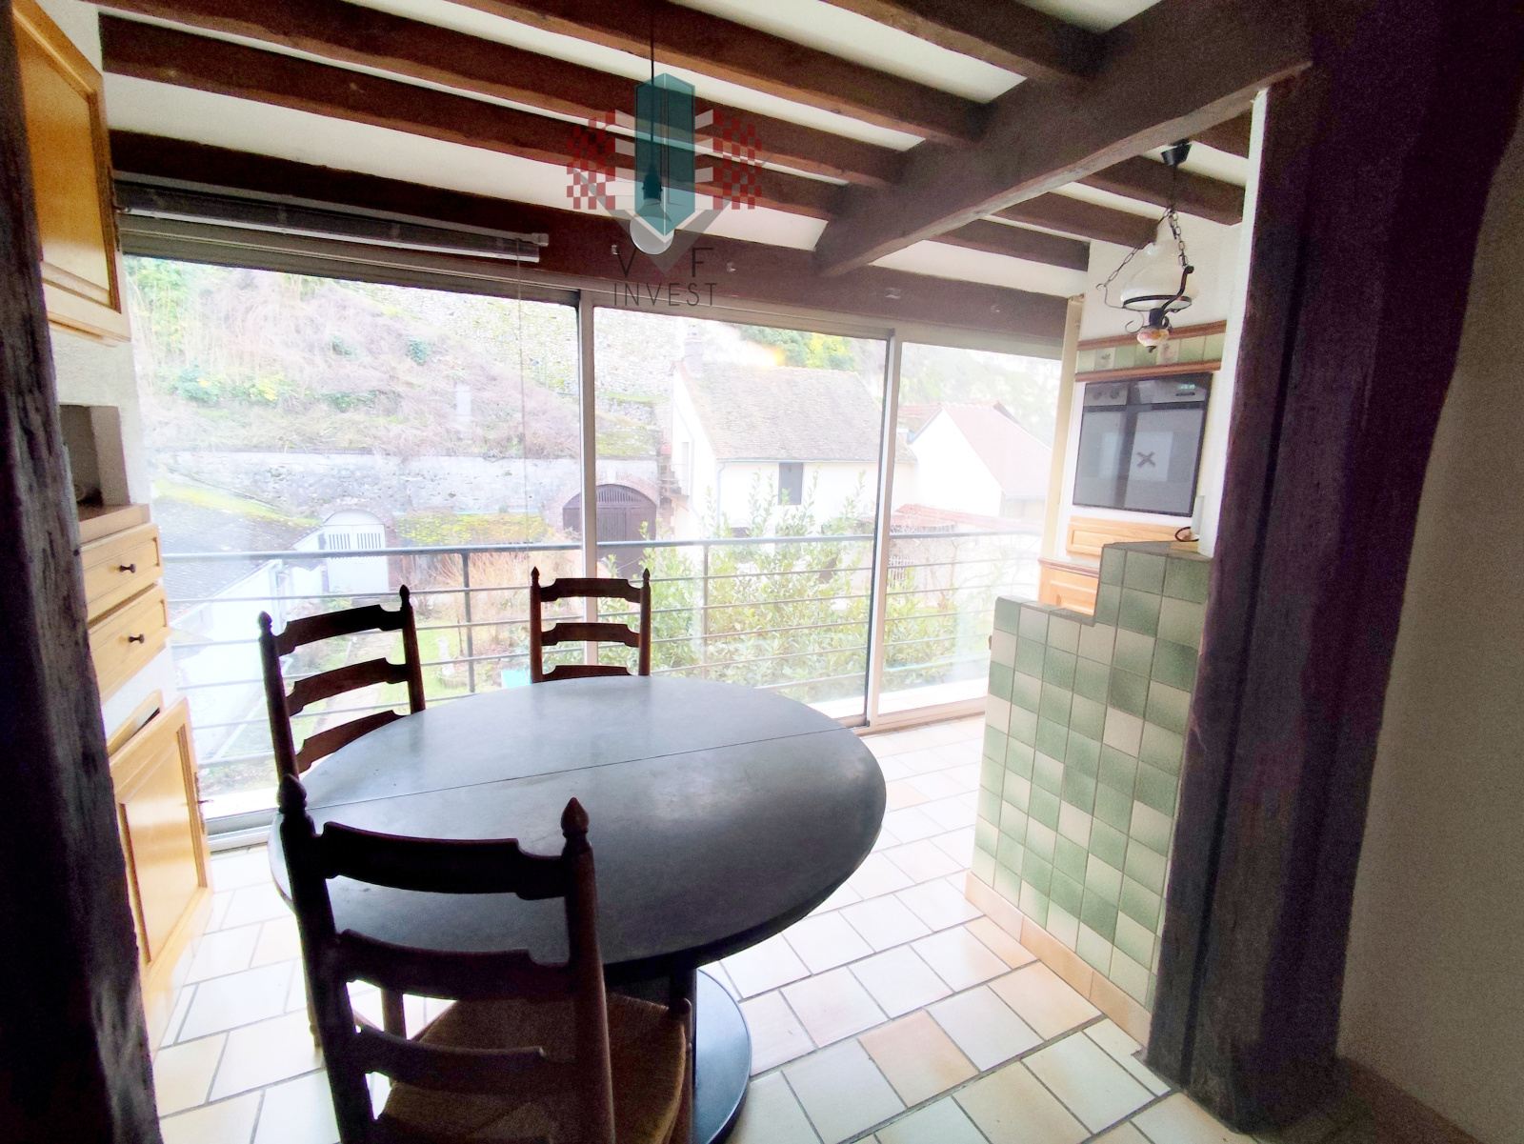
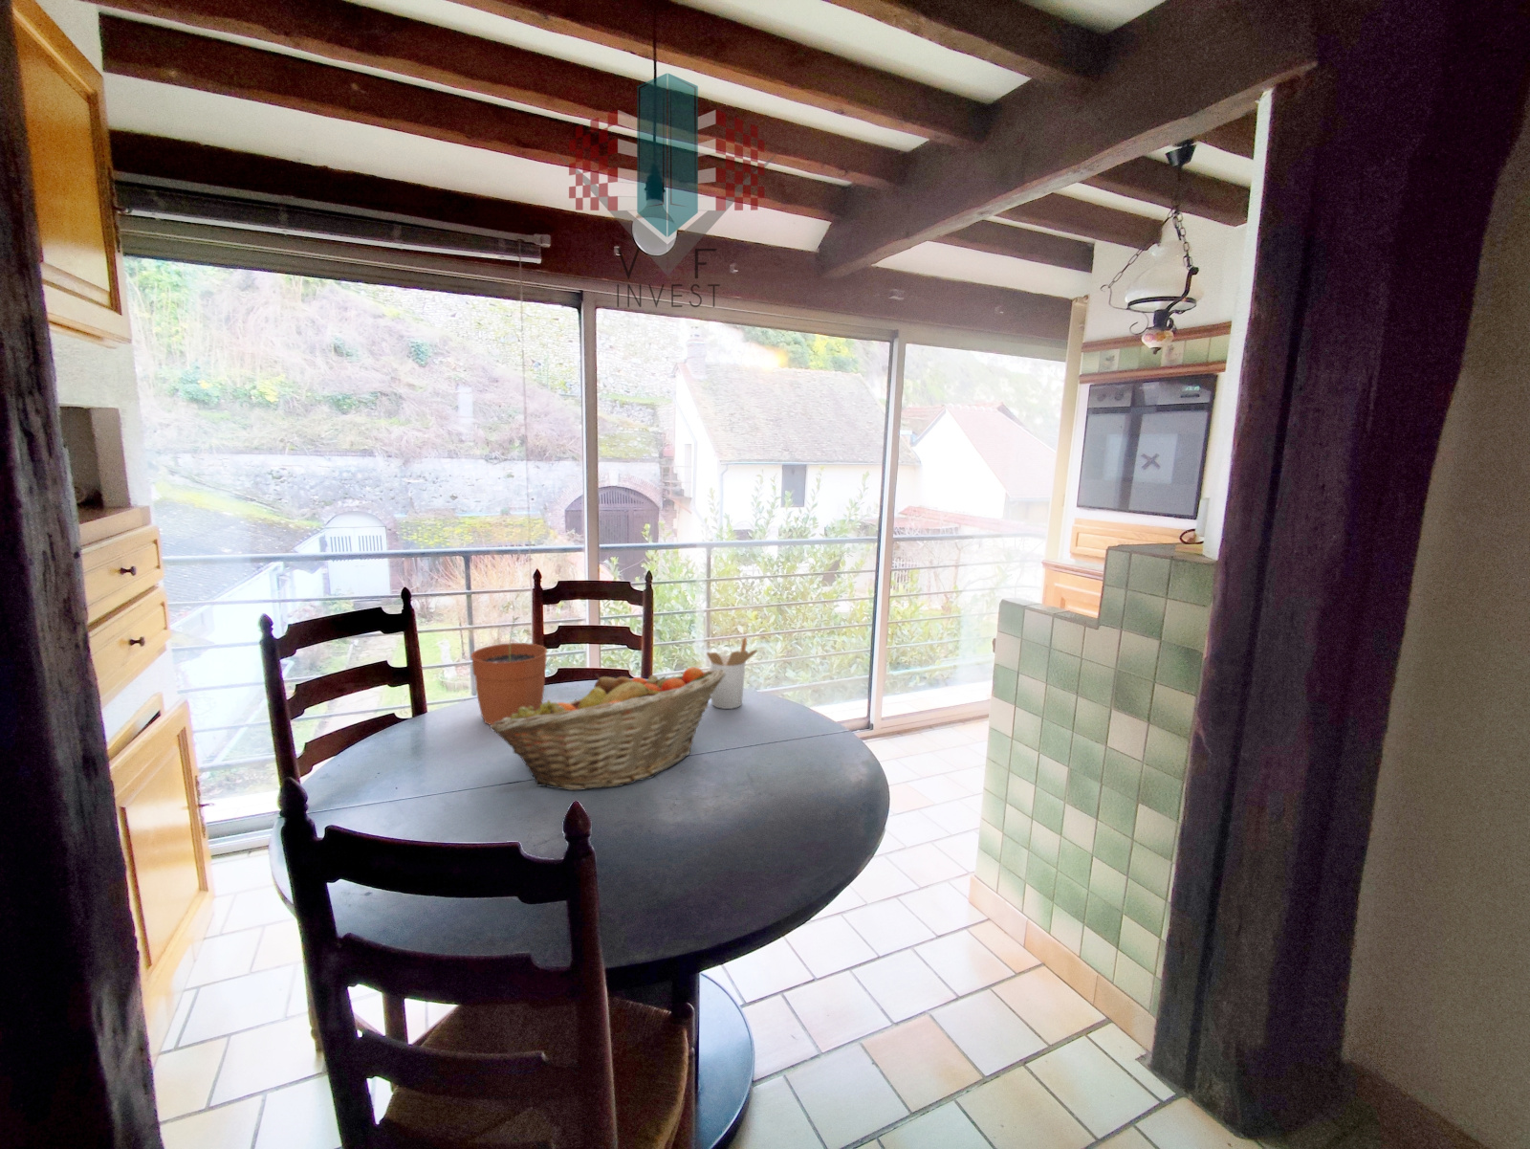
+ utensil holder [706,636,758,710]
+ fruit basket [489,666,726,792]
+ plant pot [469,616,548,727]
